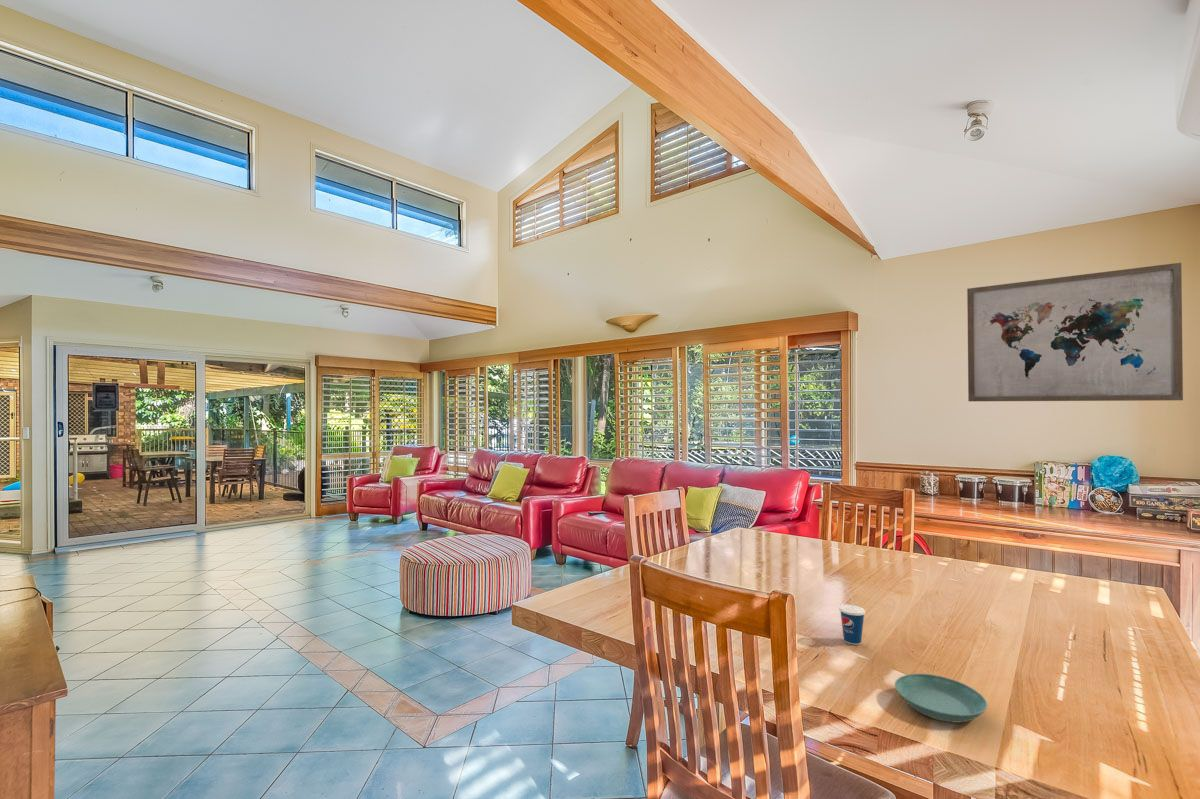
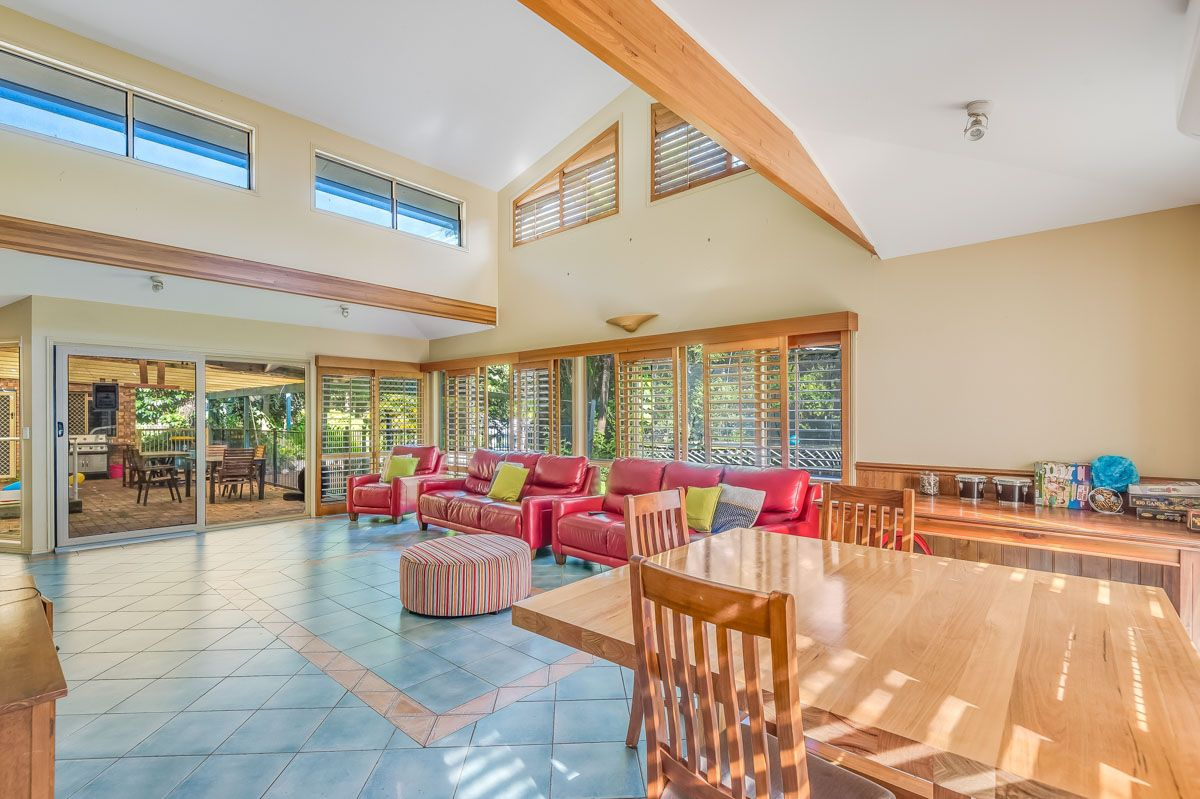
- wall art [966,262,1184,402]
- cup [838,588,866,646]
- saucer [894,673,988,724]
